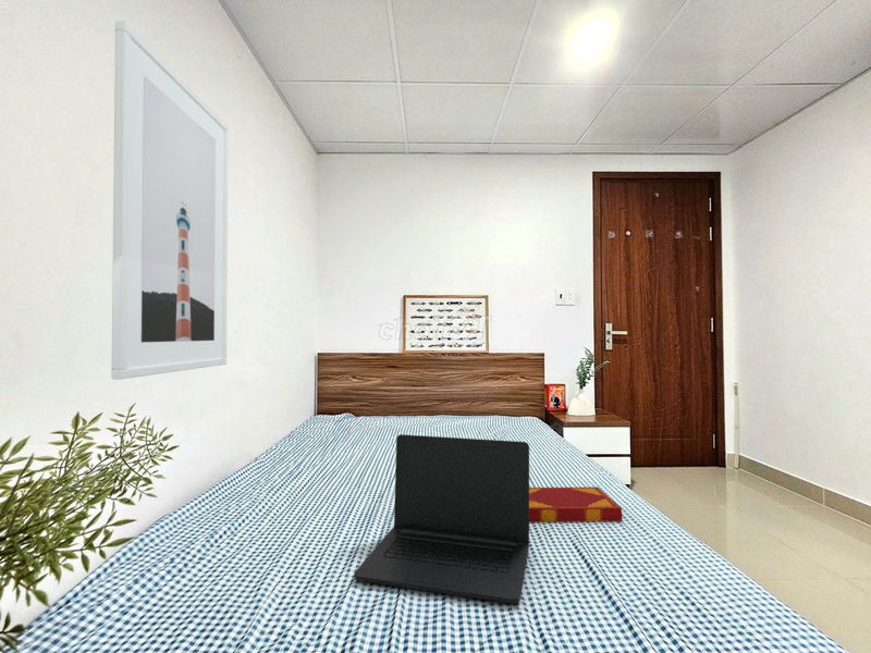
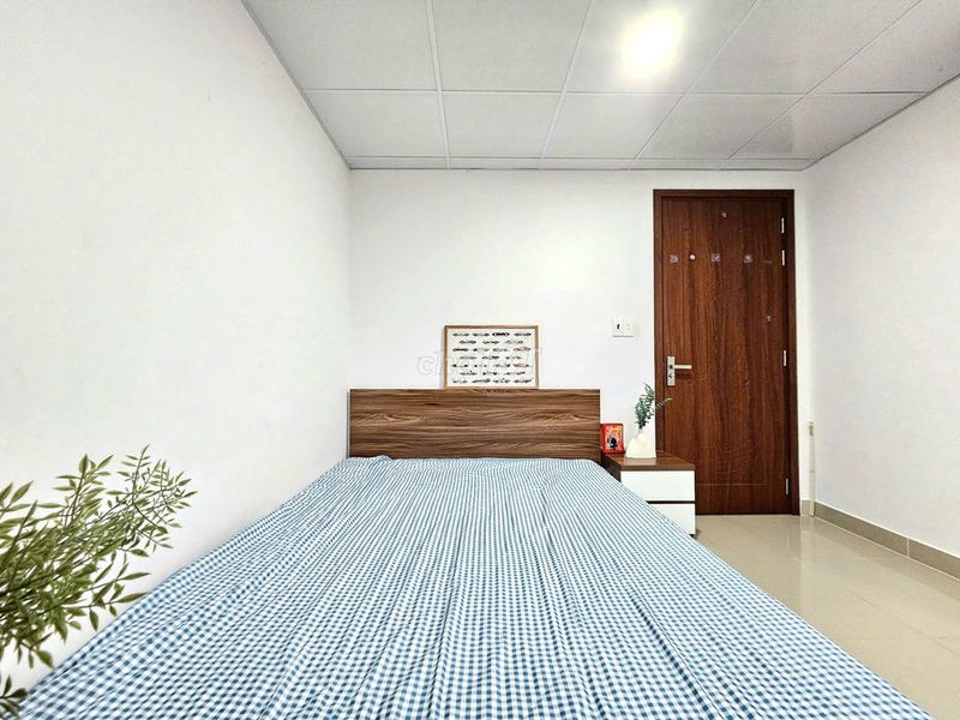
- laptop [353,433,530,605]
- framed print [111,20,229,381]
- hardback book [529,486,623,522]
